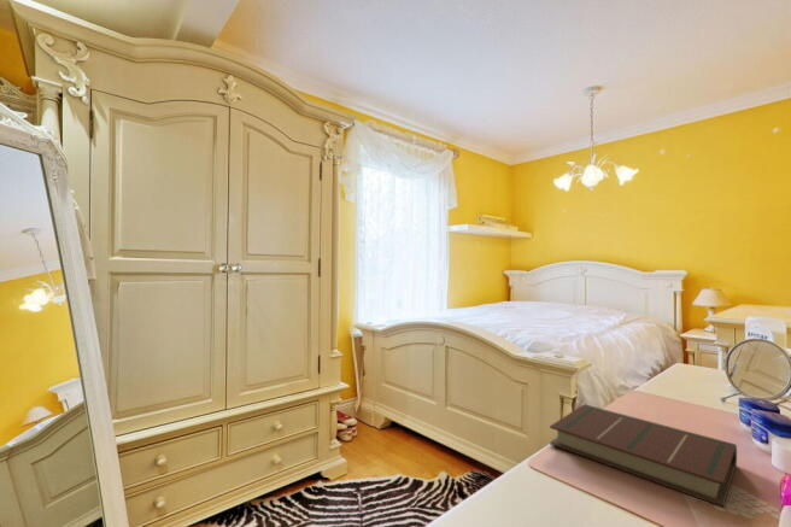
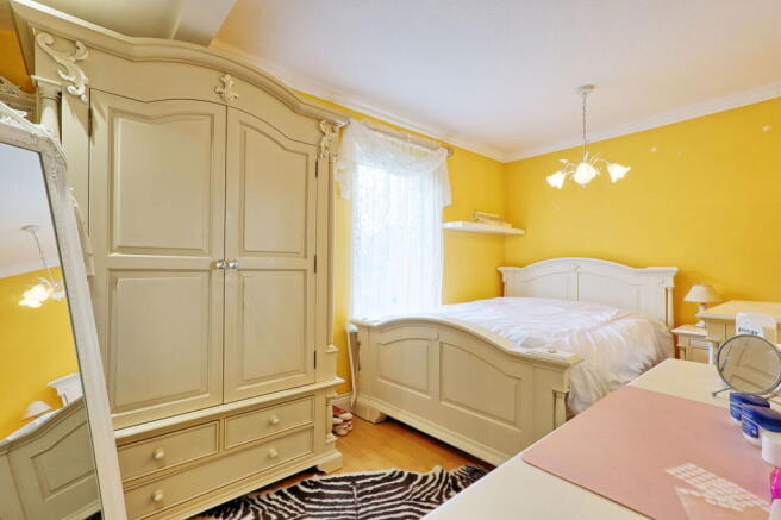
- book [549,403,738,508]
